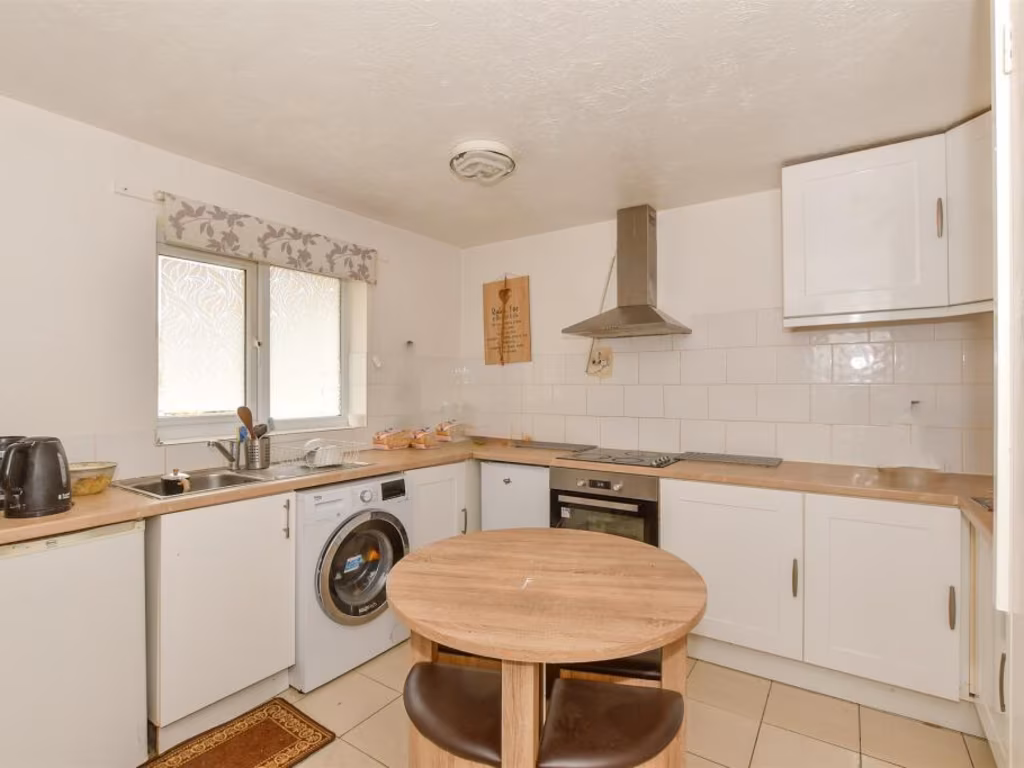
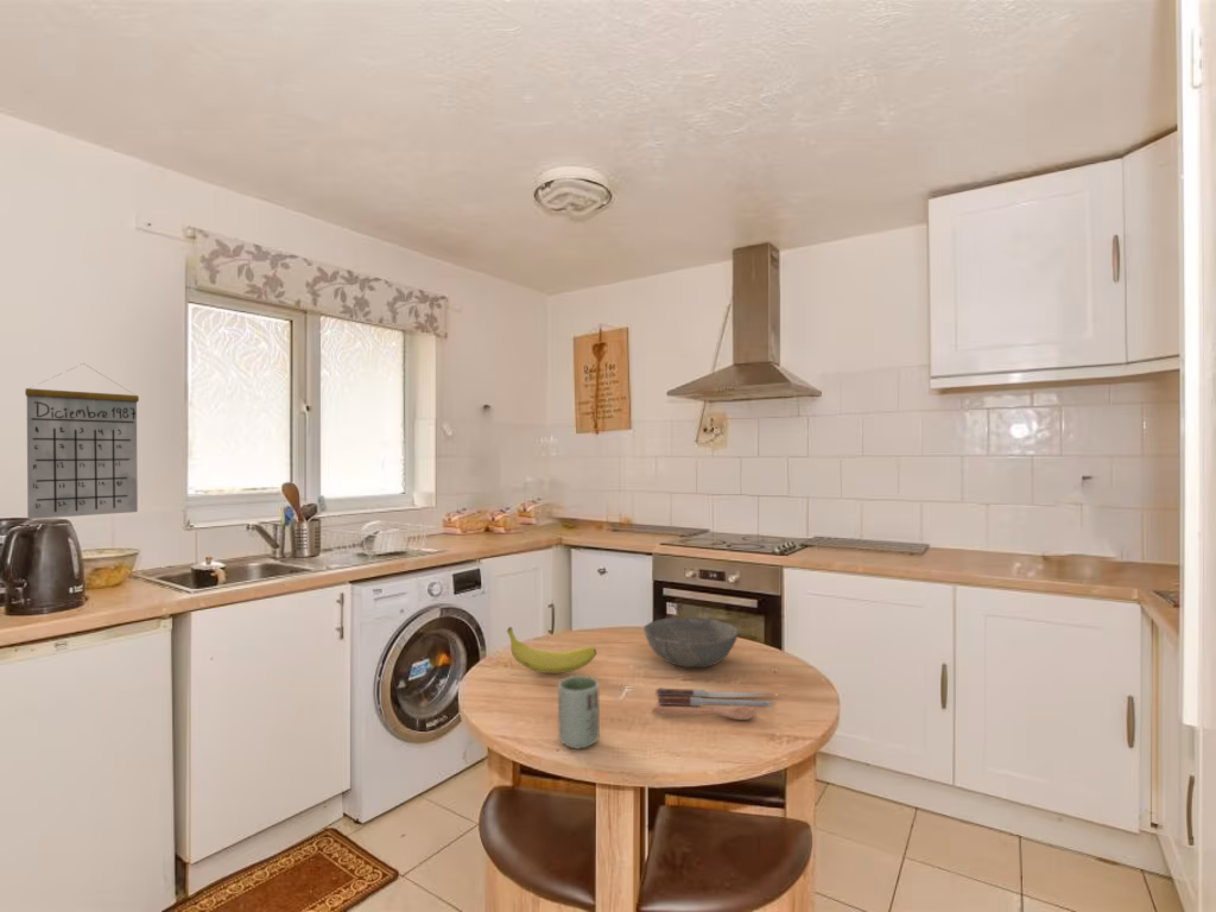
+ calendar [24,362,140,520]
+ cup [557,674,601,749]
+ bowl [642,616,740,669]
+ spoon [652,686,777,721]
+ fruit [506,626,597,674]
